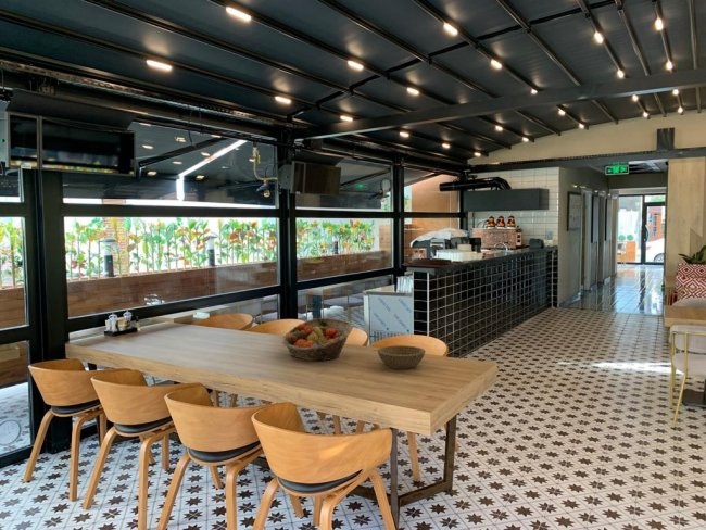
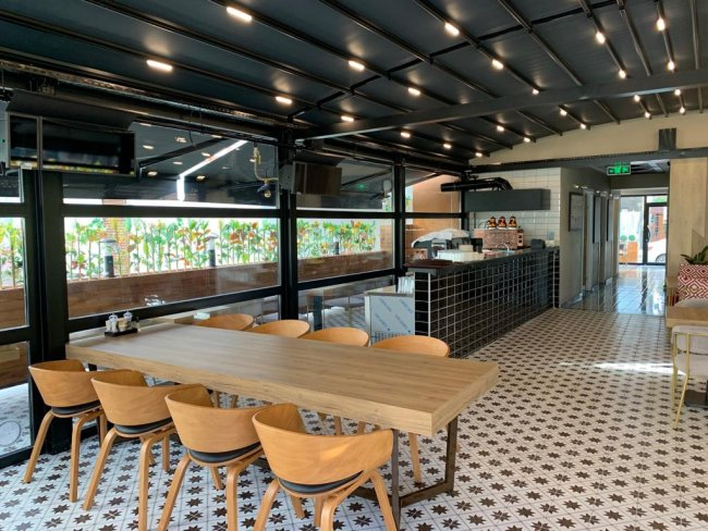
- fruit basket [281,317,354,362]
- bowl [377,344,427,370]
